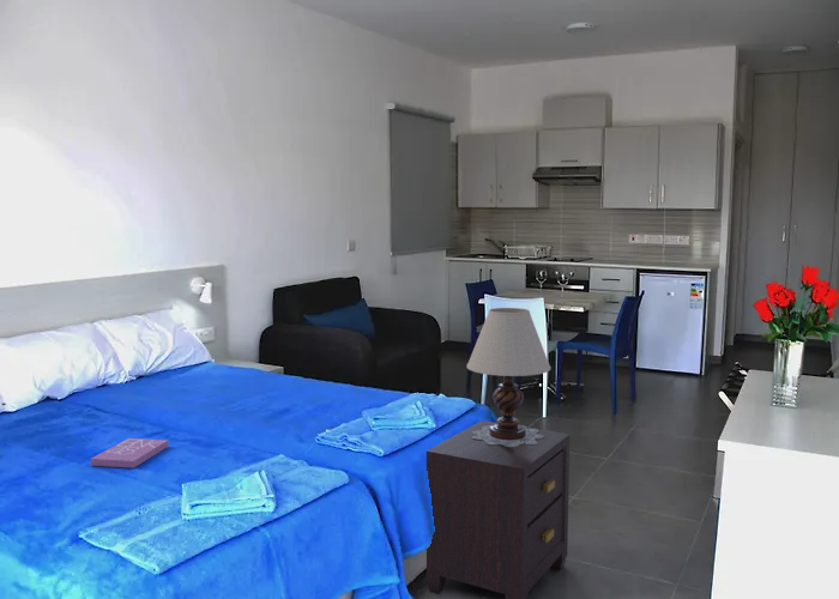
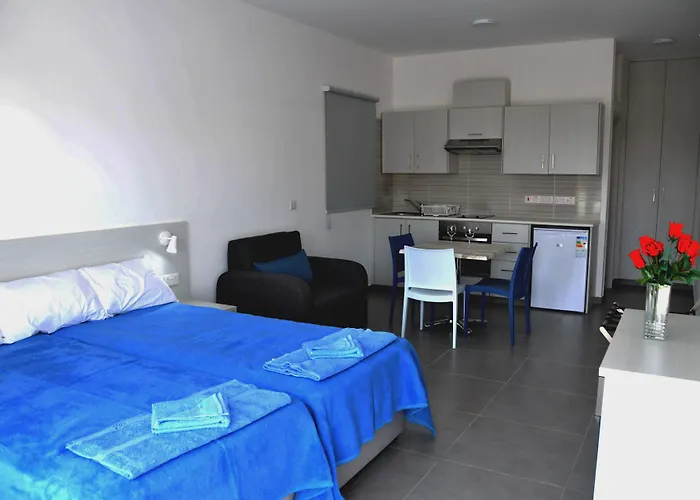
- table lamp [466,307,551,447]
- book [90,437,170,470]
- nightstand [425,419,571,599]
